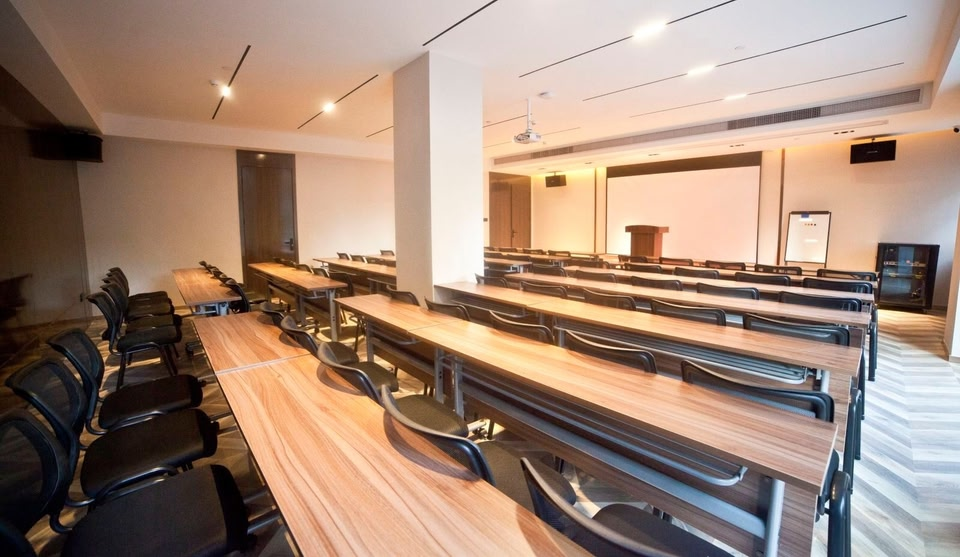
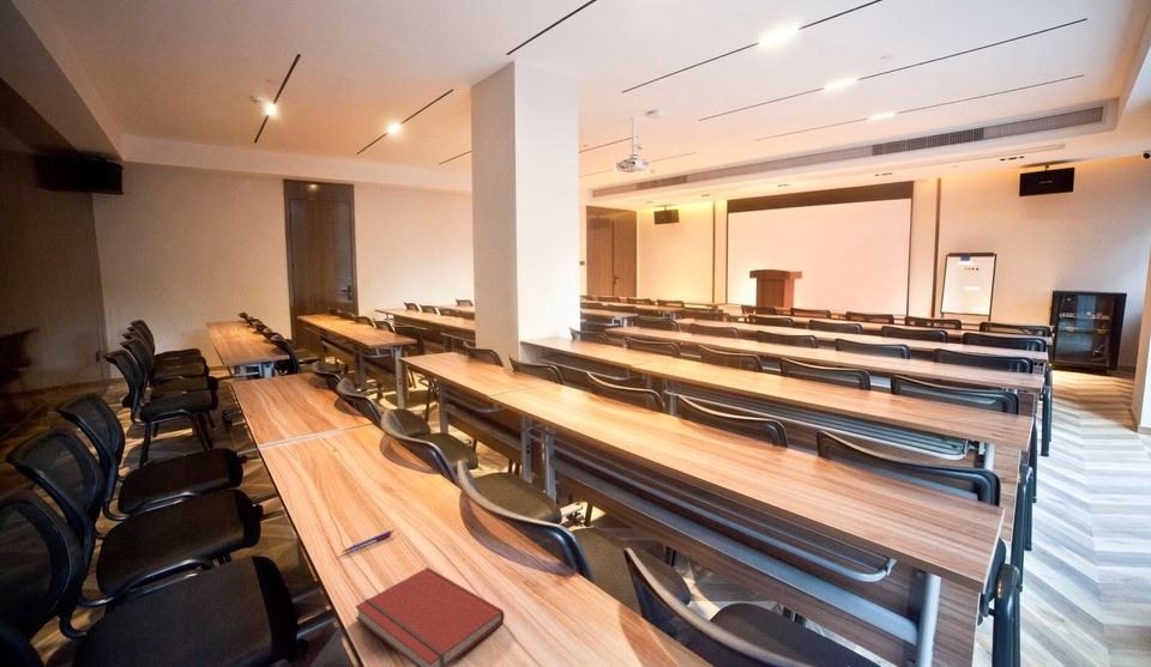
+ book [354,566,506,667]
+ pen [342,529,396,553]
